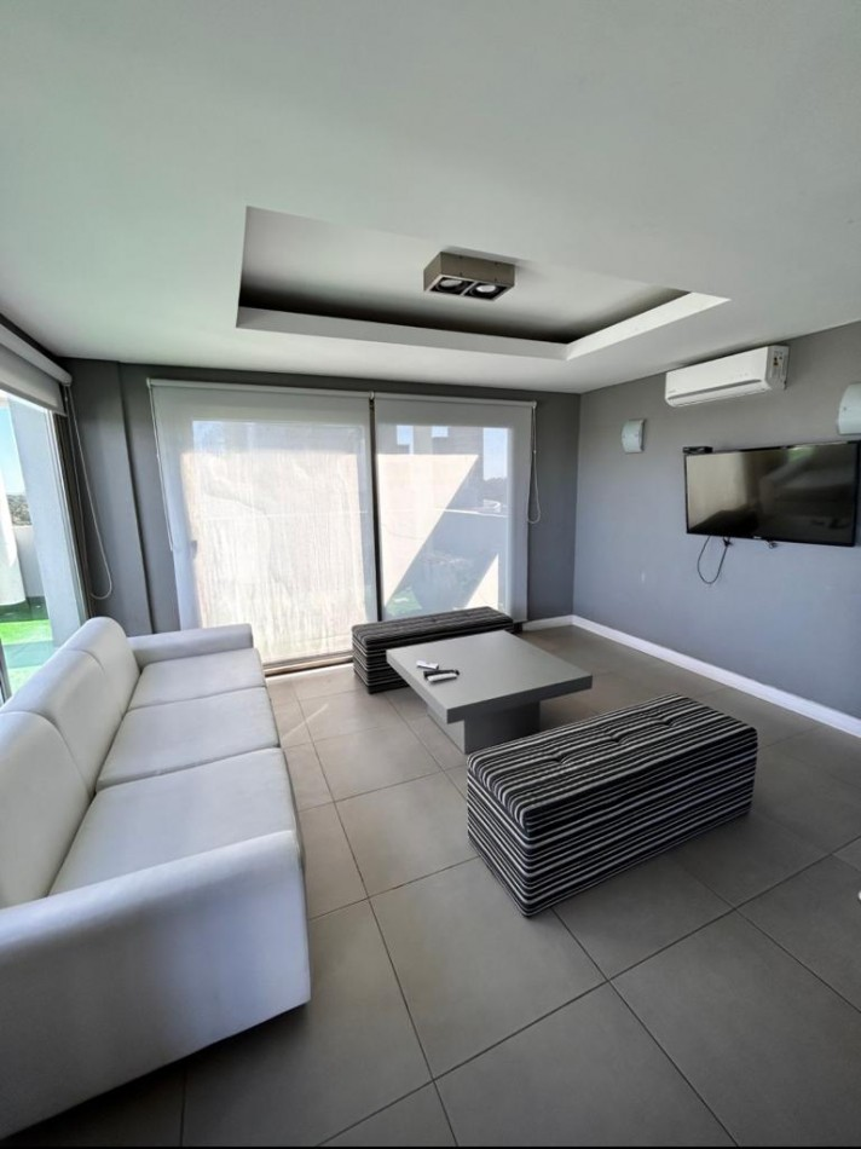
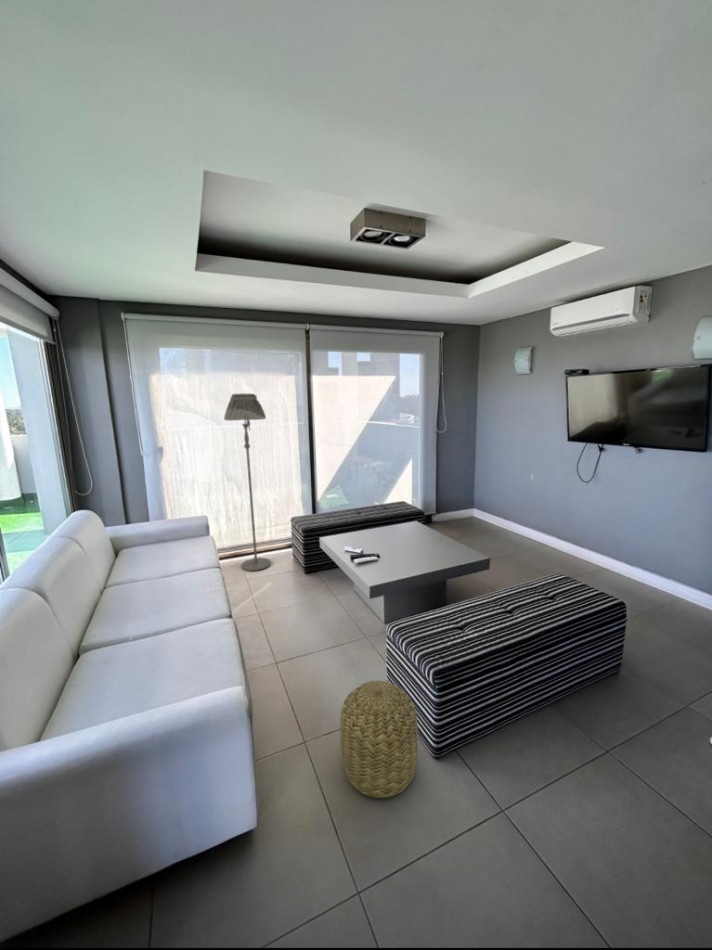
+ basket [339,680,419,799]
+ floor lamp [223,392,272,572]
